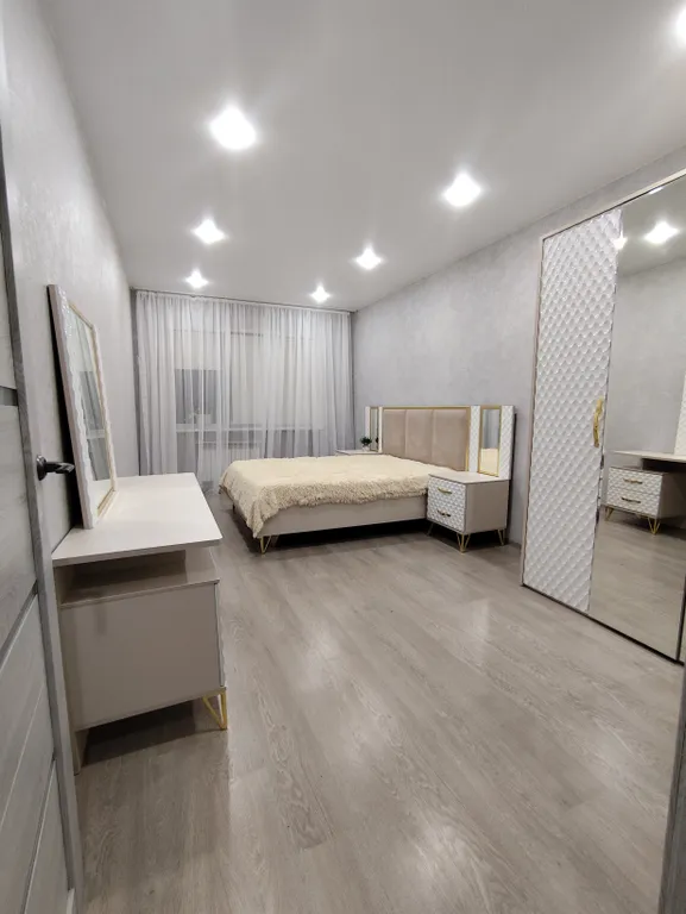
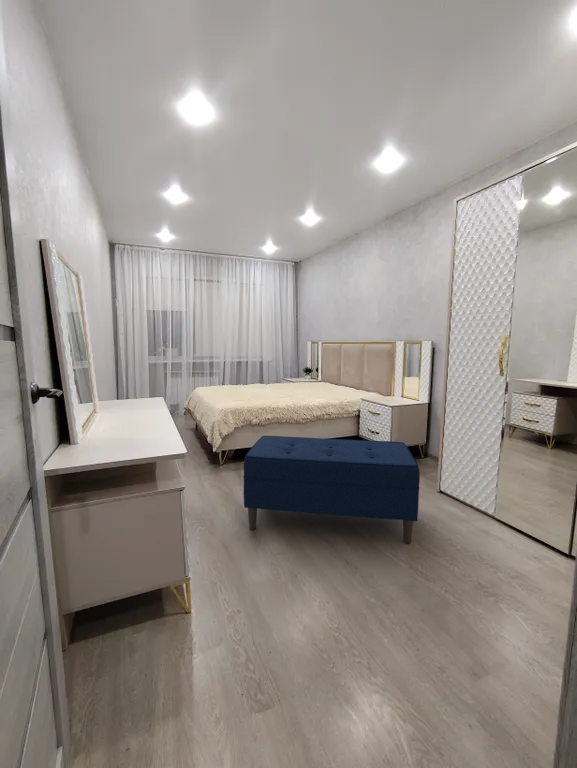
+ bench [242,435,421,544]
